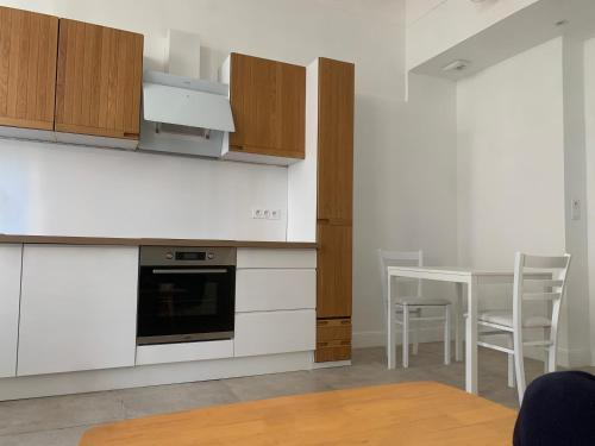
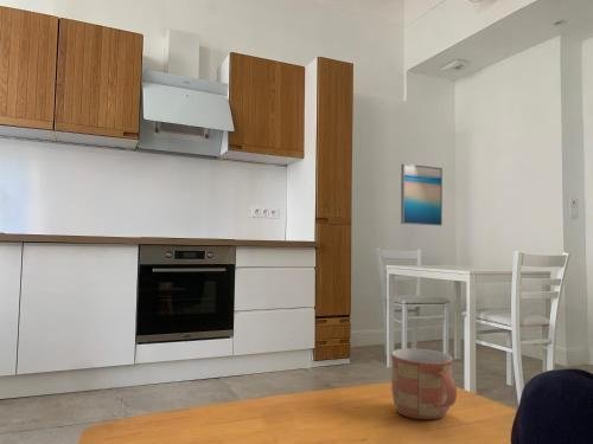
+ wall art [400,162,444,227]
+ mug [390,347,458,420]
